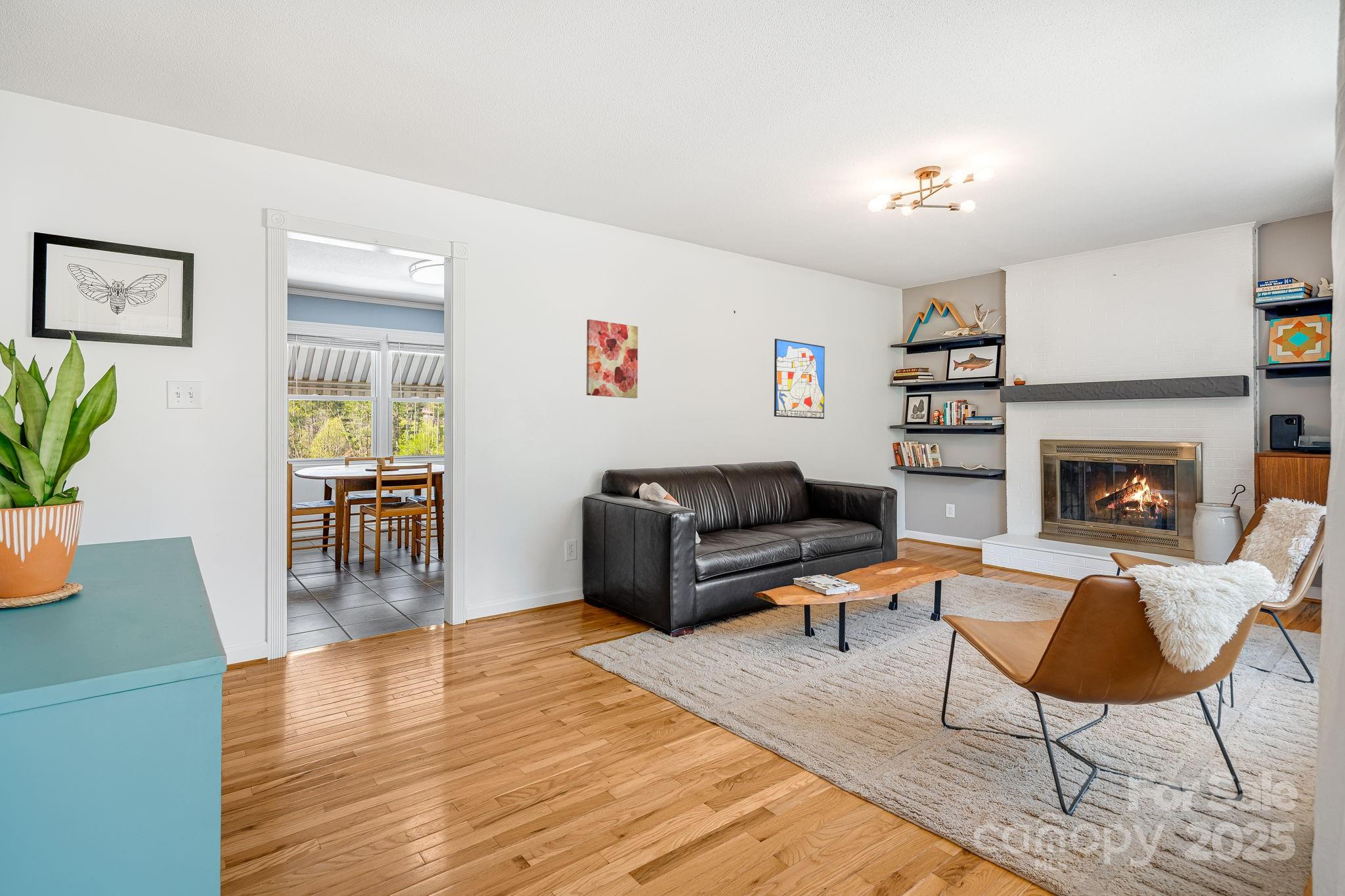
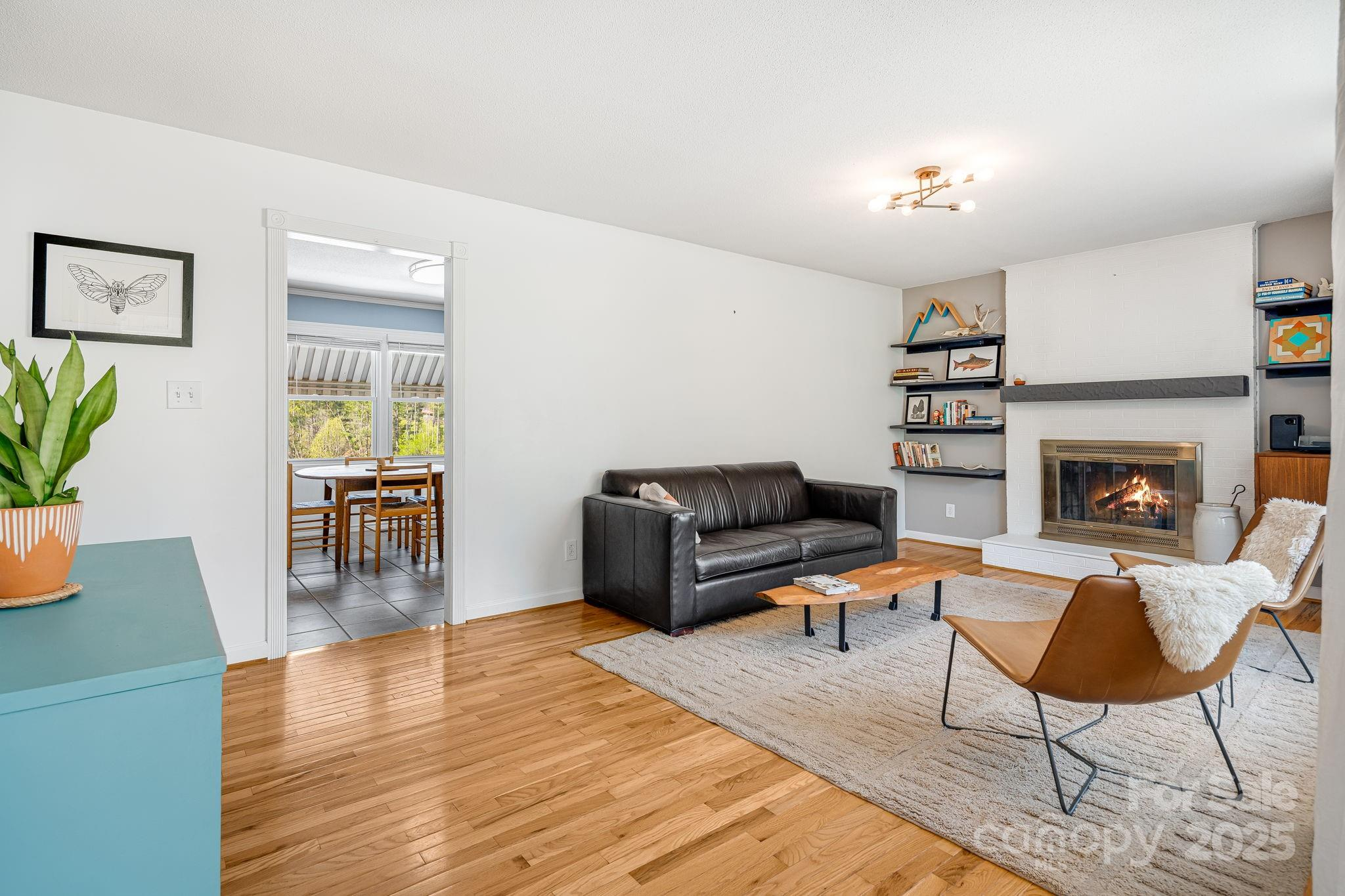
- wall art [586,319,638,399]
- wall art [774,338,826,419]
